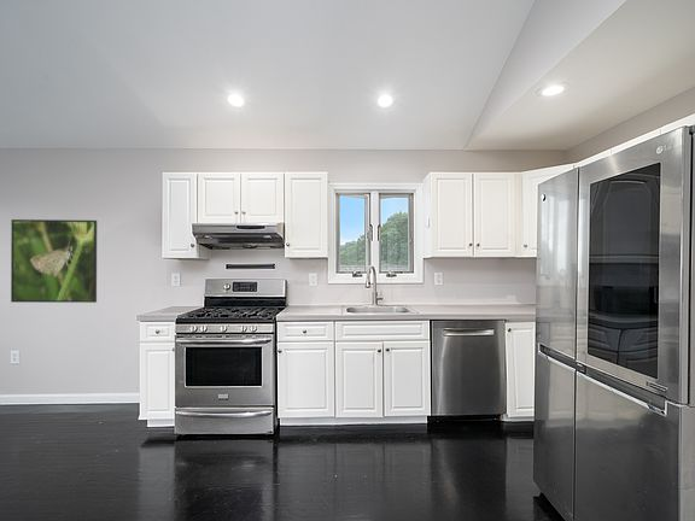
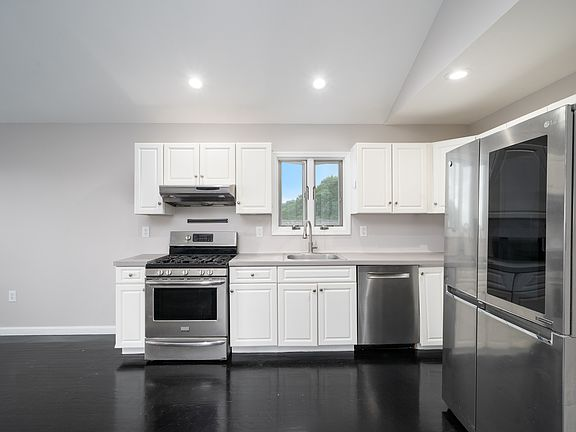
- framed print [10,218,98,304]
